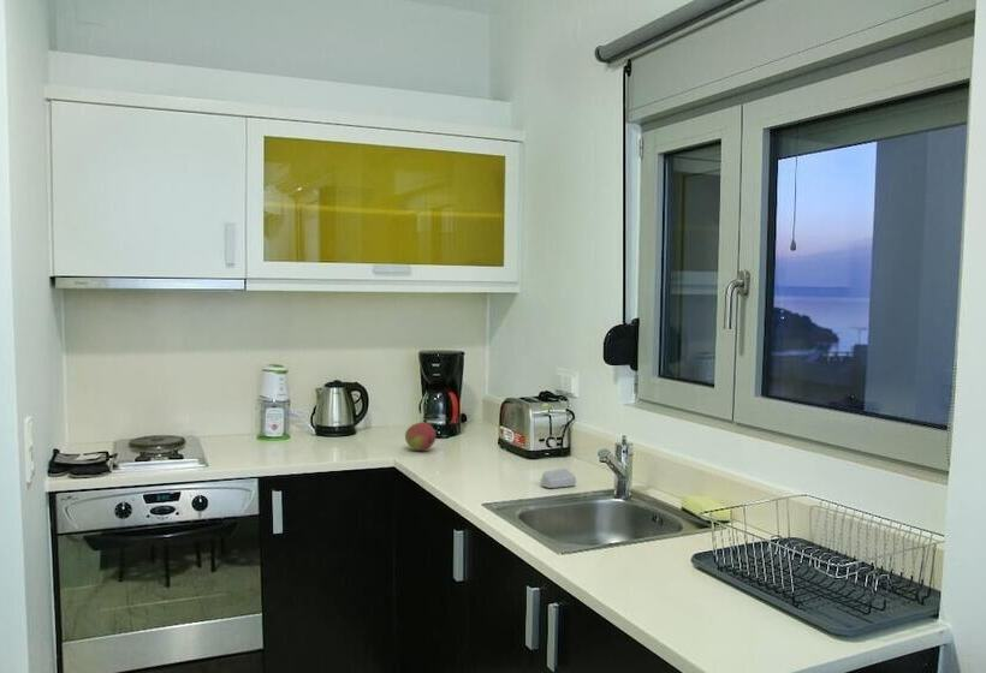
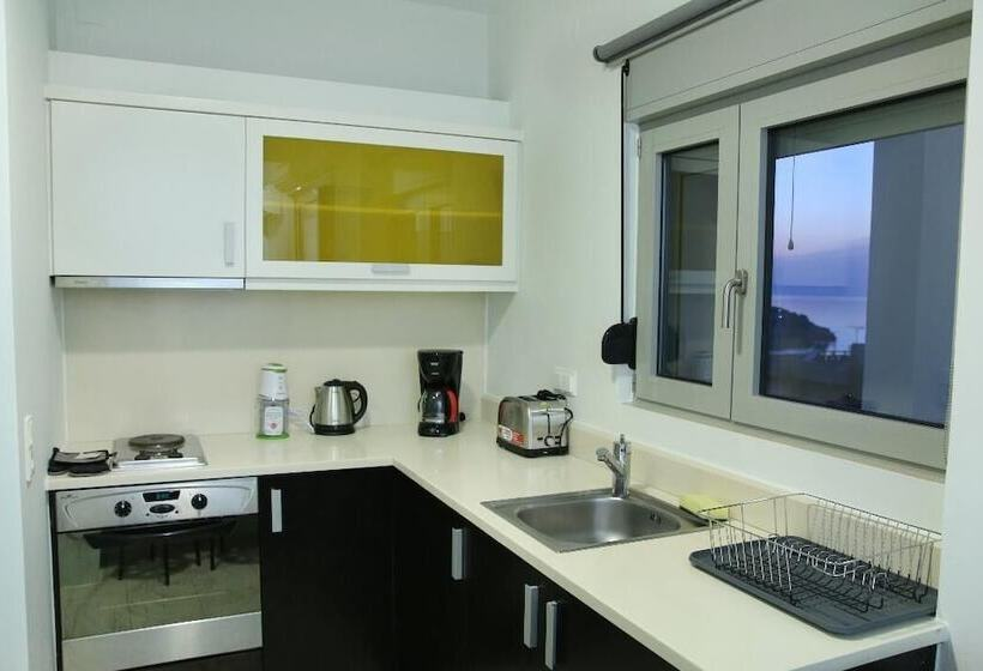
- soap bar [540,467,577,489]
- fruit [404,421,436,452]
